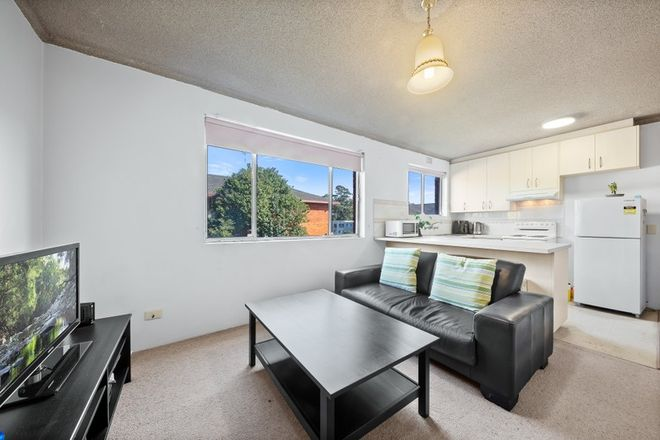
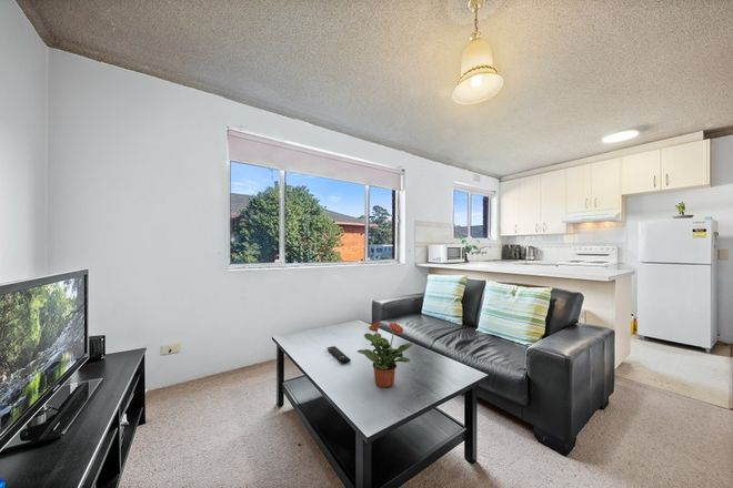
+ potted plant [355,321,413,389]
+ remote control [327,345,352,365]
